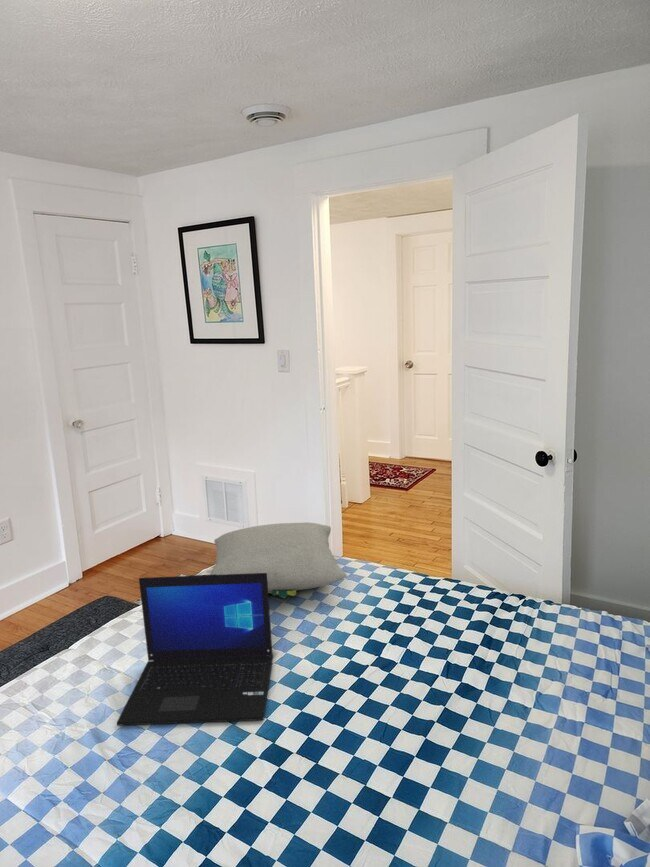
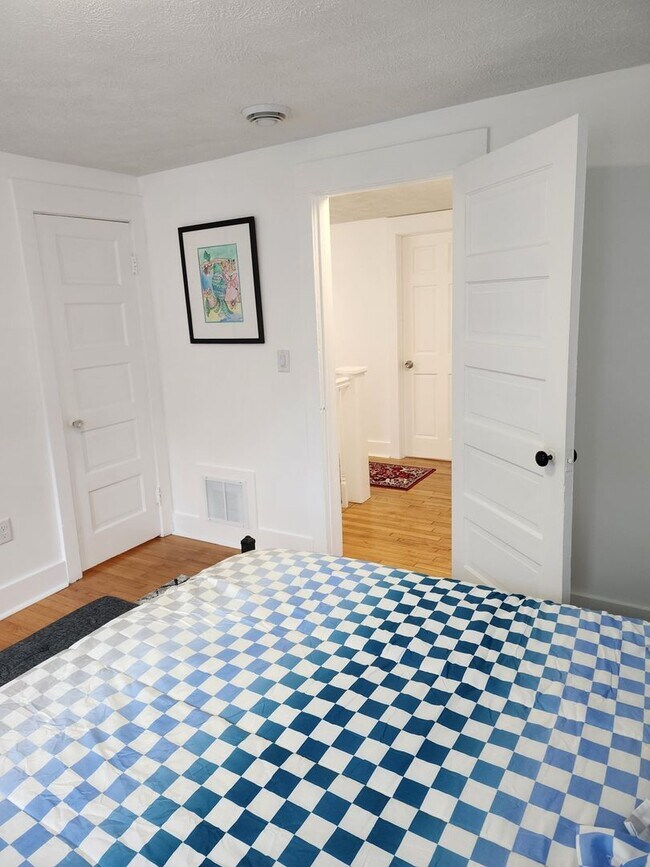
- laptop [116,573,274,727]
- pillow [209,521,348,600]
